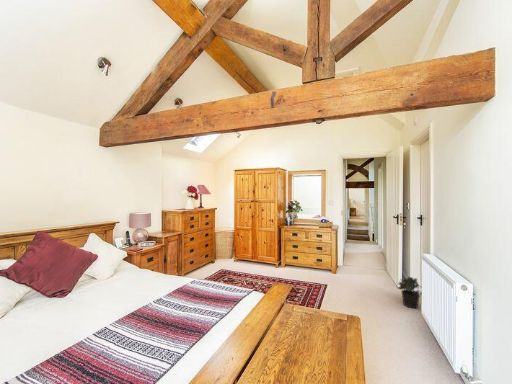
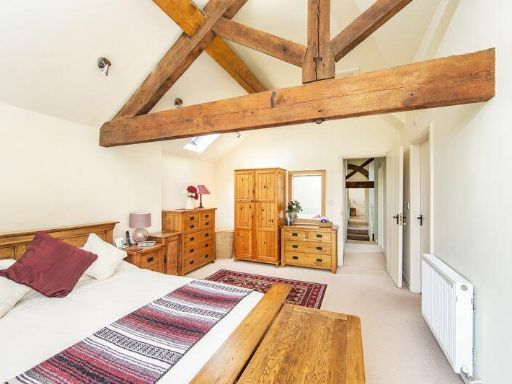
- potted plant [396,276,422,309]
